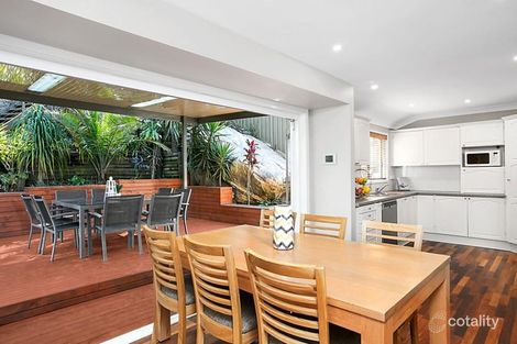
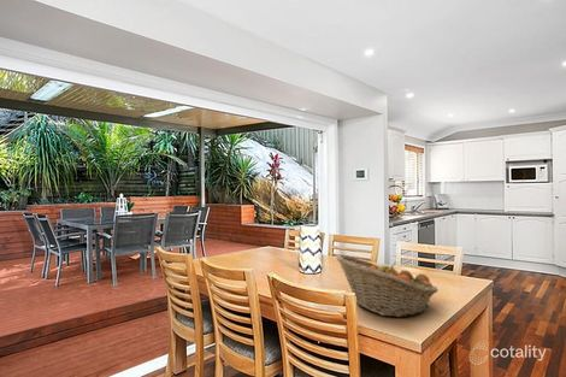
+ fruit basket [335,254,438,318]
